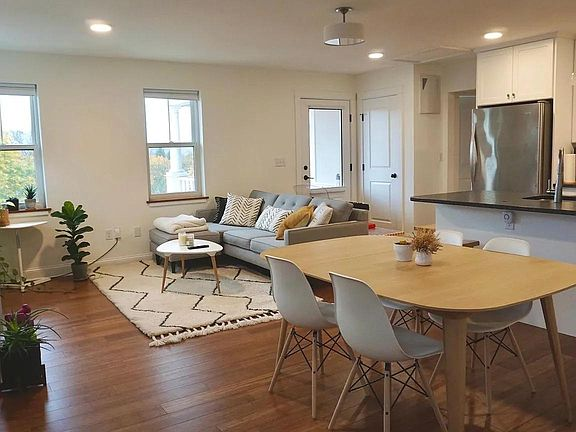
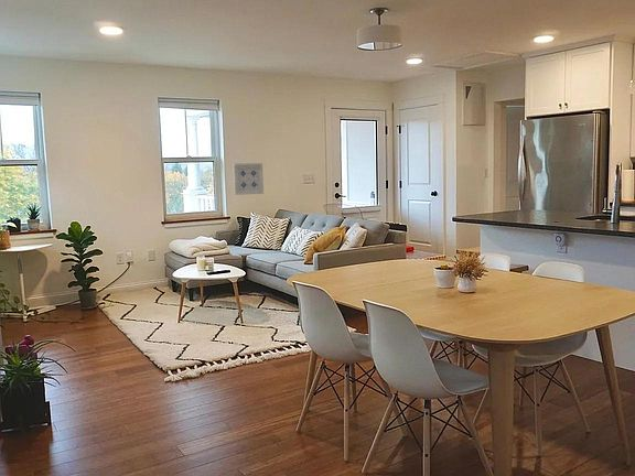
+ wall art [232,162,265,196]
